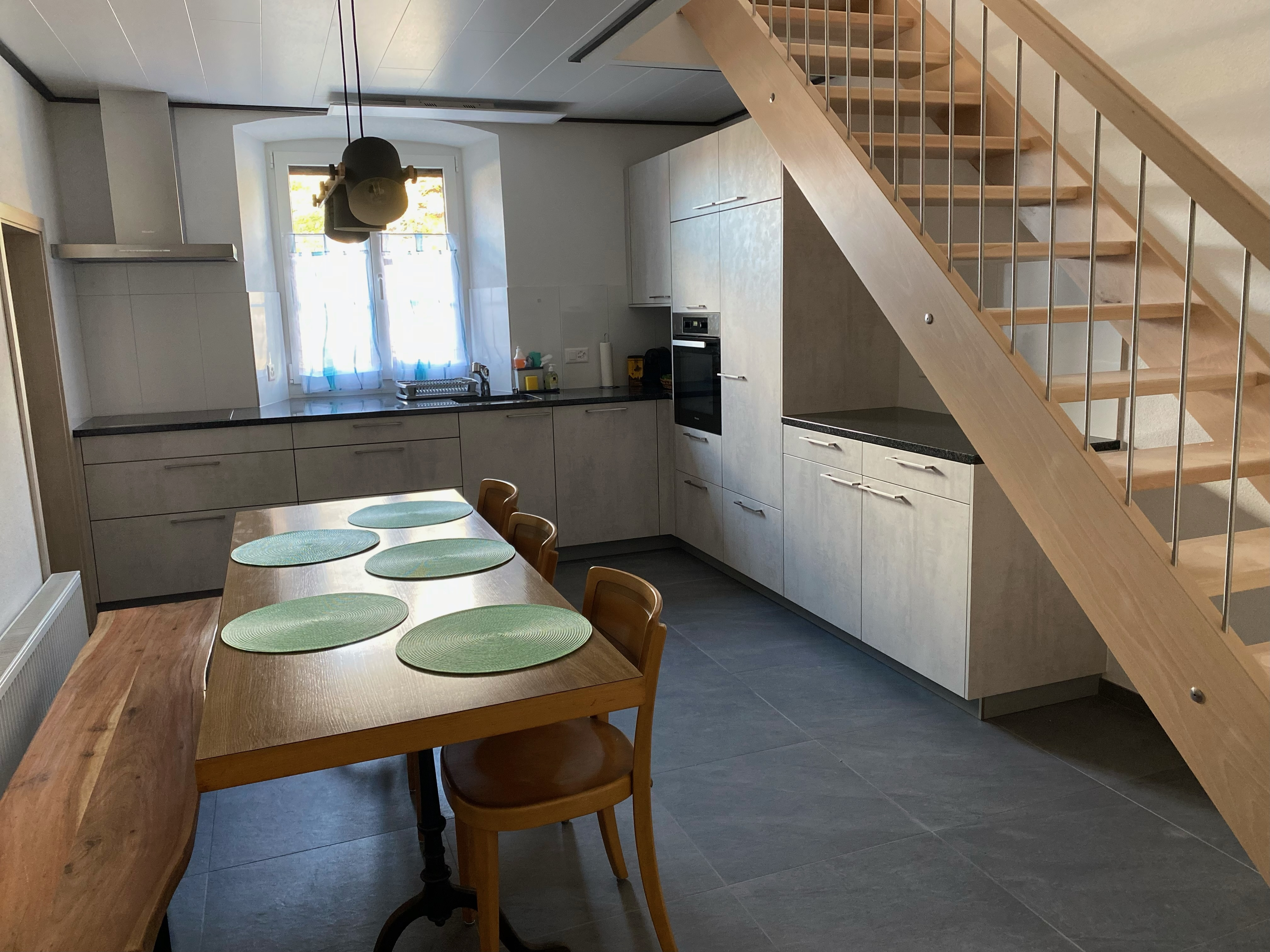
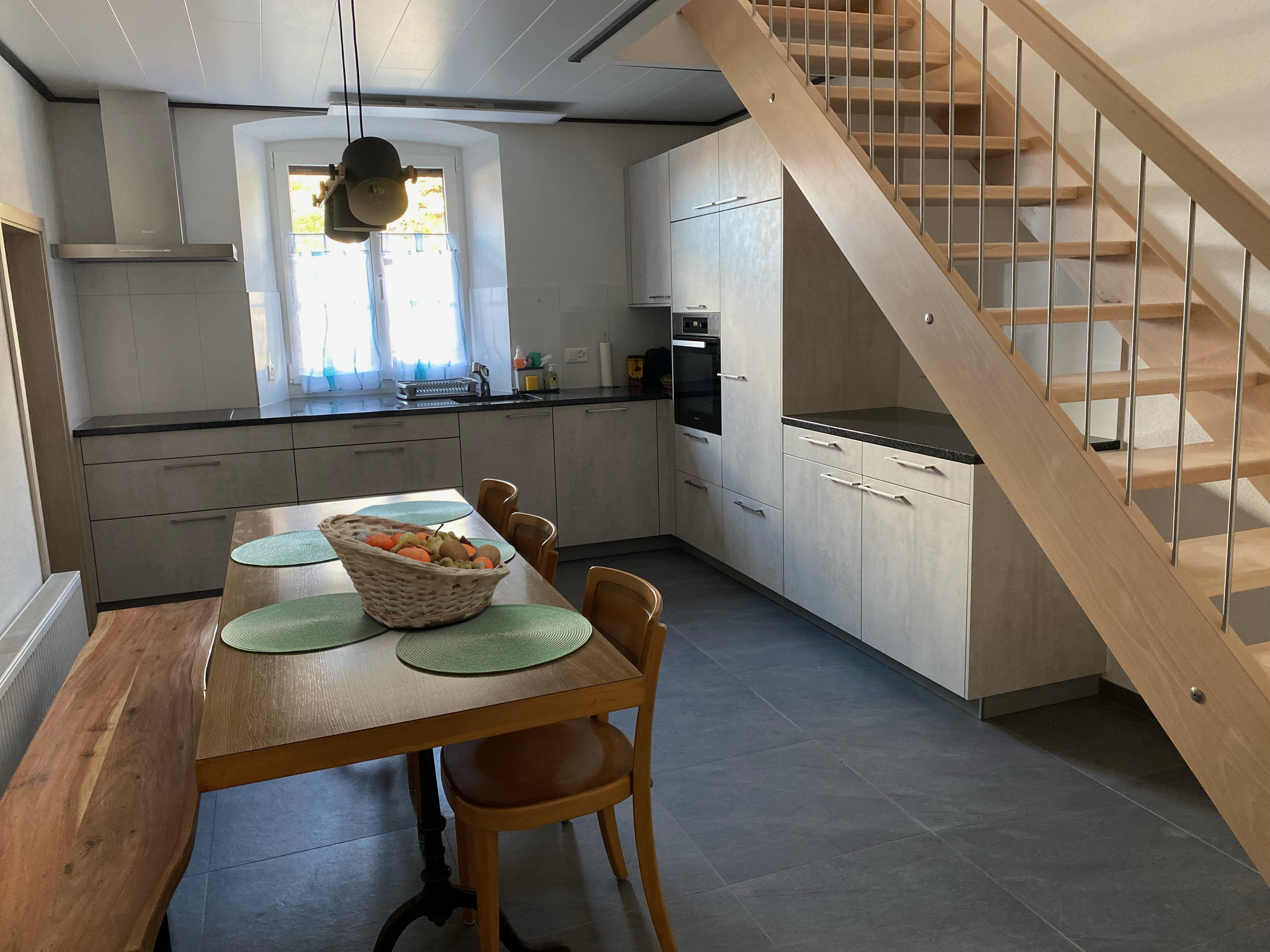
+ fruit basket [317,514,511,628]
